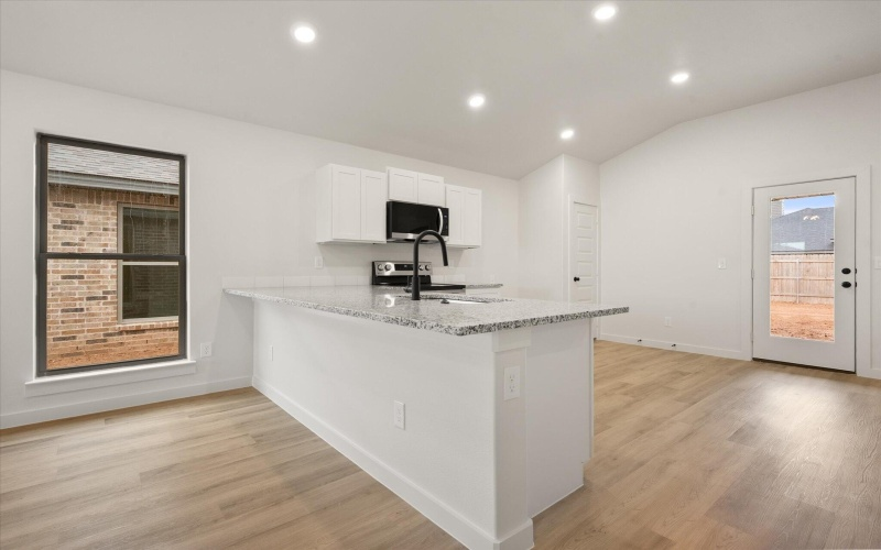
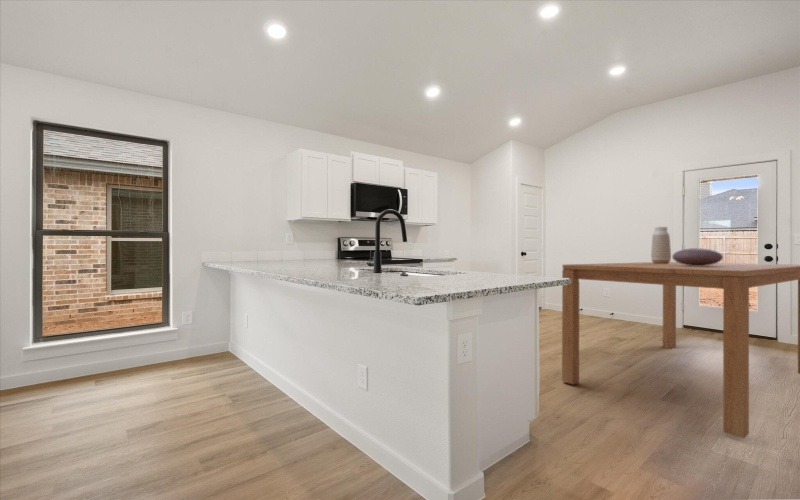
+ decorative bowl [671,247,724,266]
+ dining table [561,261,800,439]
+ vase [650,226,672,264]
